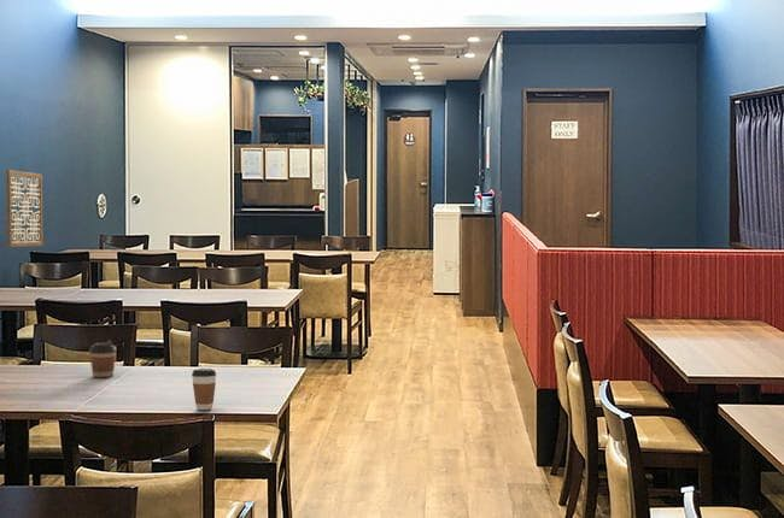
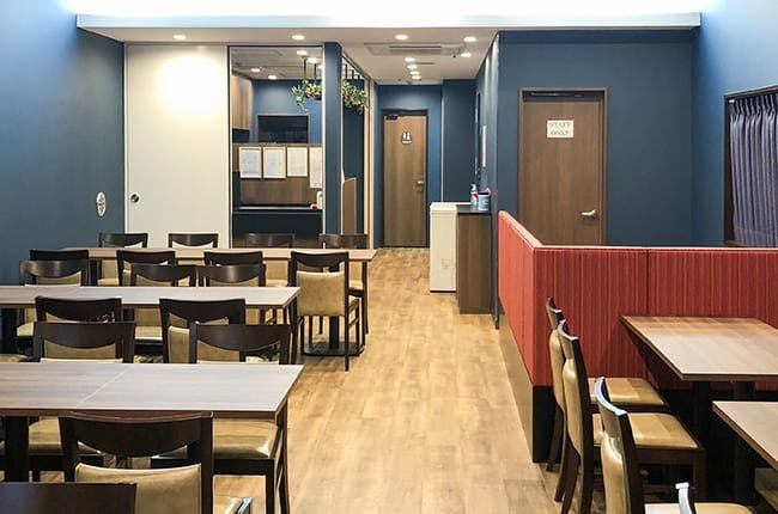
- wall art [6,169,45,248]
- coffee cup [191,367,217,411]
- coffee cup [88,340,117,378]
